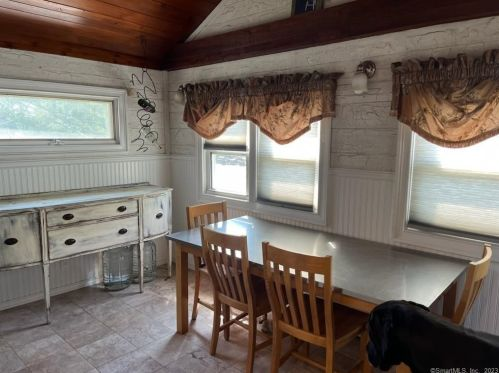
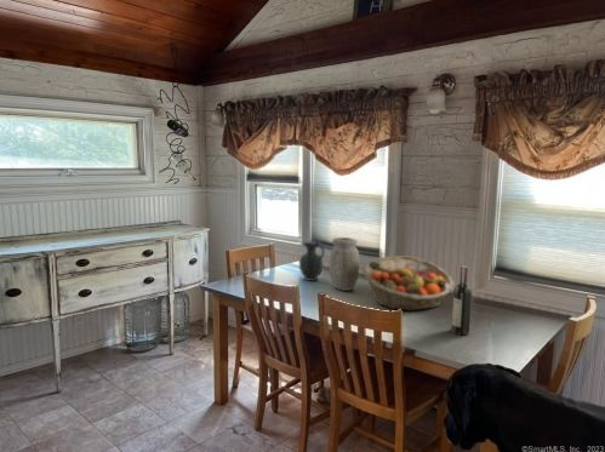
+ wine bottle [450,265,473,336]
+ vase [329,236,360,292]
+ pitcher [298,240,326,282]
+ fruit basket [363,254,456,311]
